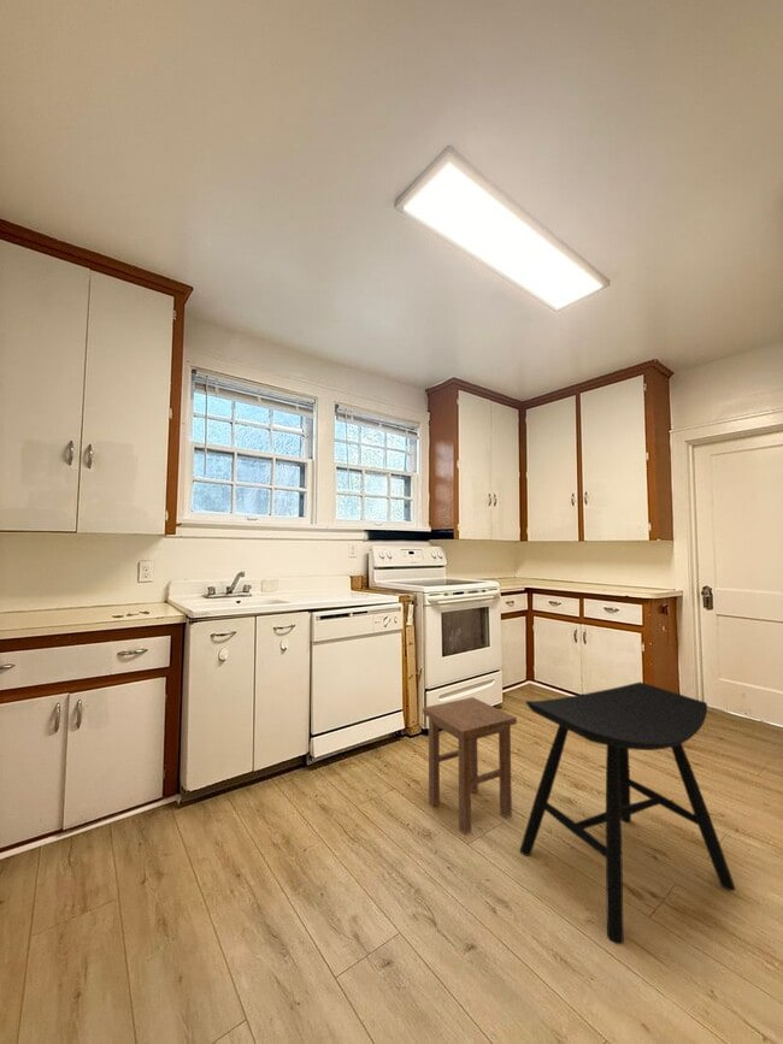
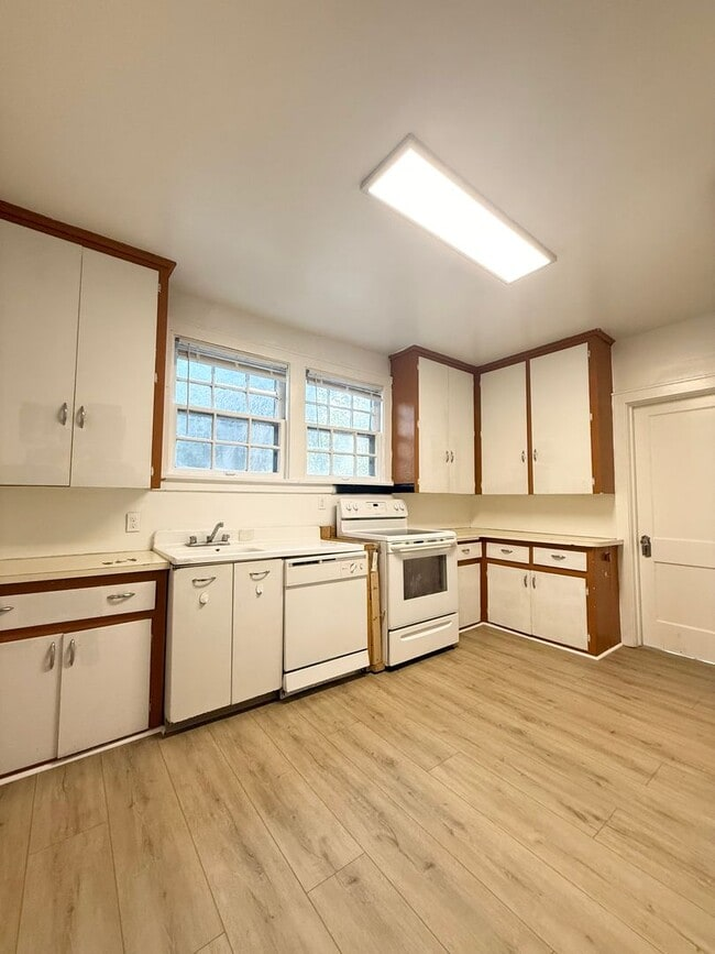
- stool [422,696,518,837]
- stool [519,680,736,945]
